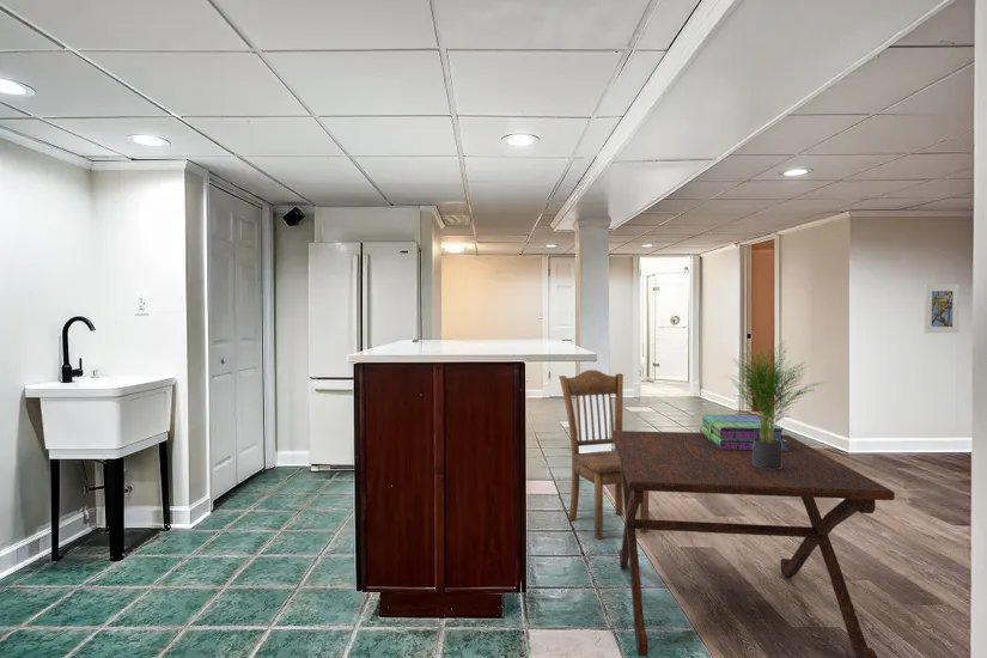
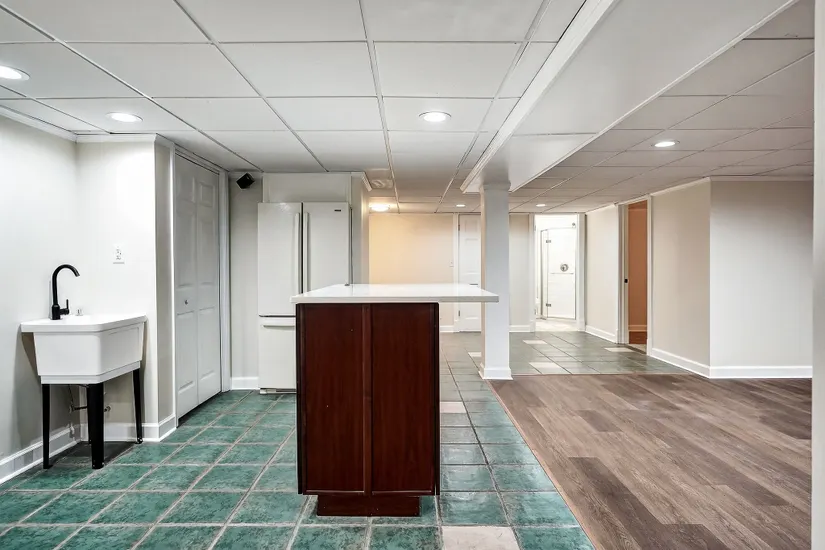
- dining chair [558,368,650,541]
- potted plant [723,336,827,470]
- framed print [922,284,961,334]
- side table [610,429,896,658]
- stack of books [699,414,788,451]
